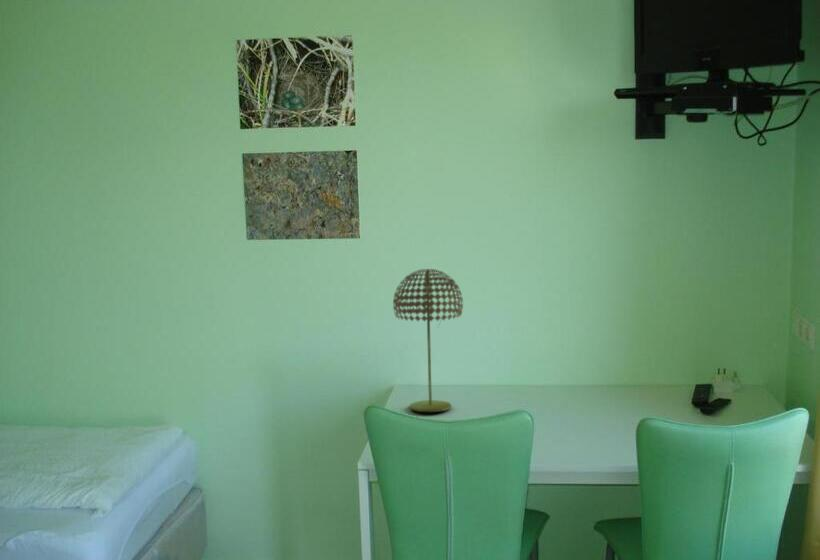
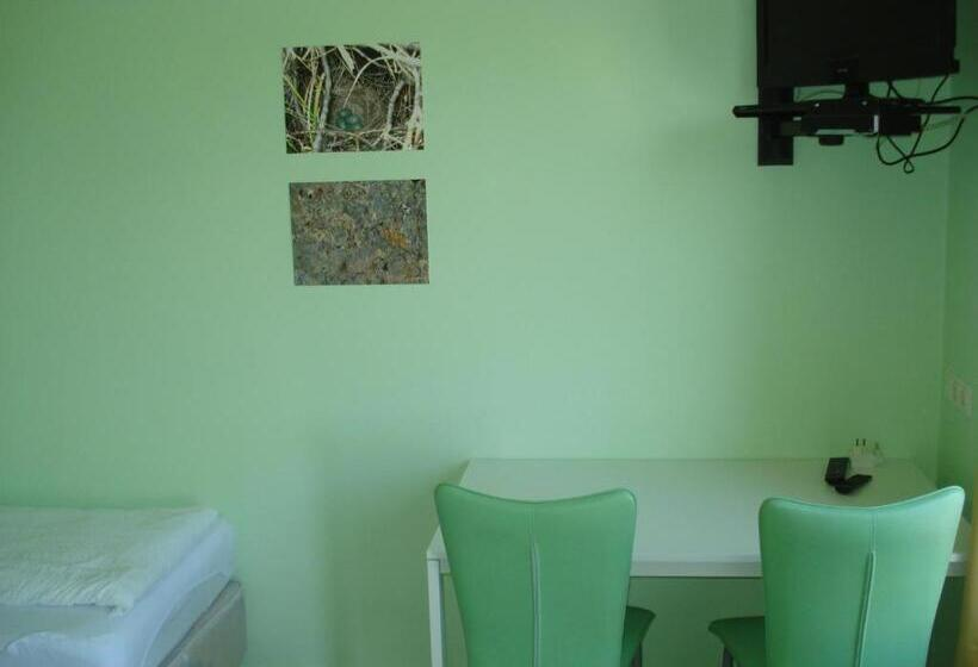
- table lamp [392,268,464,413]
